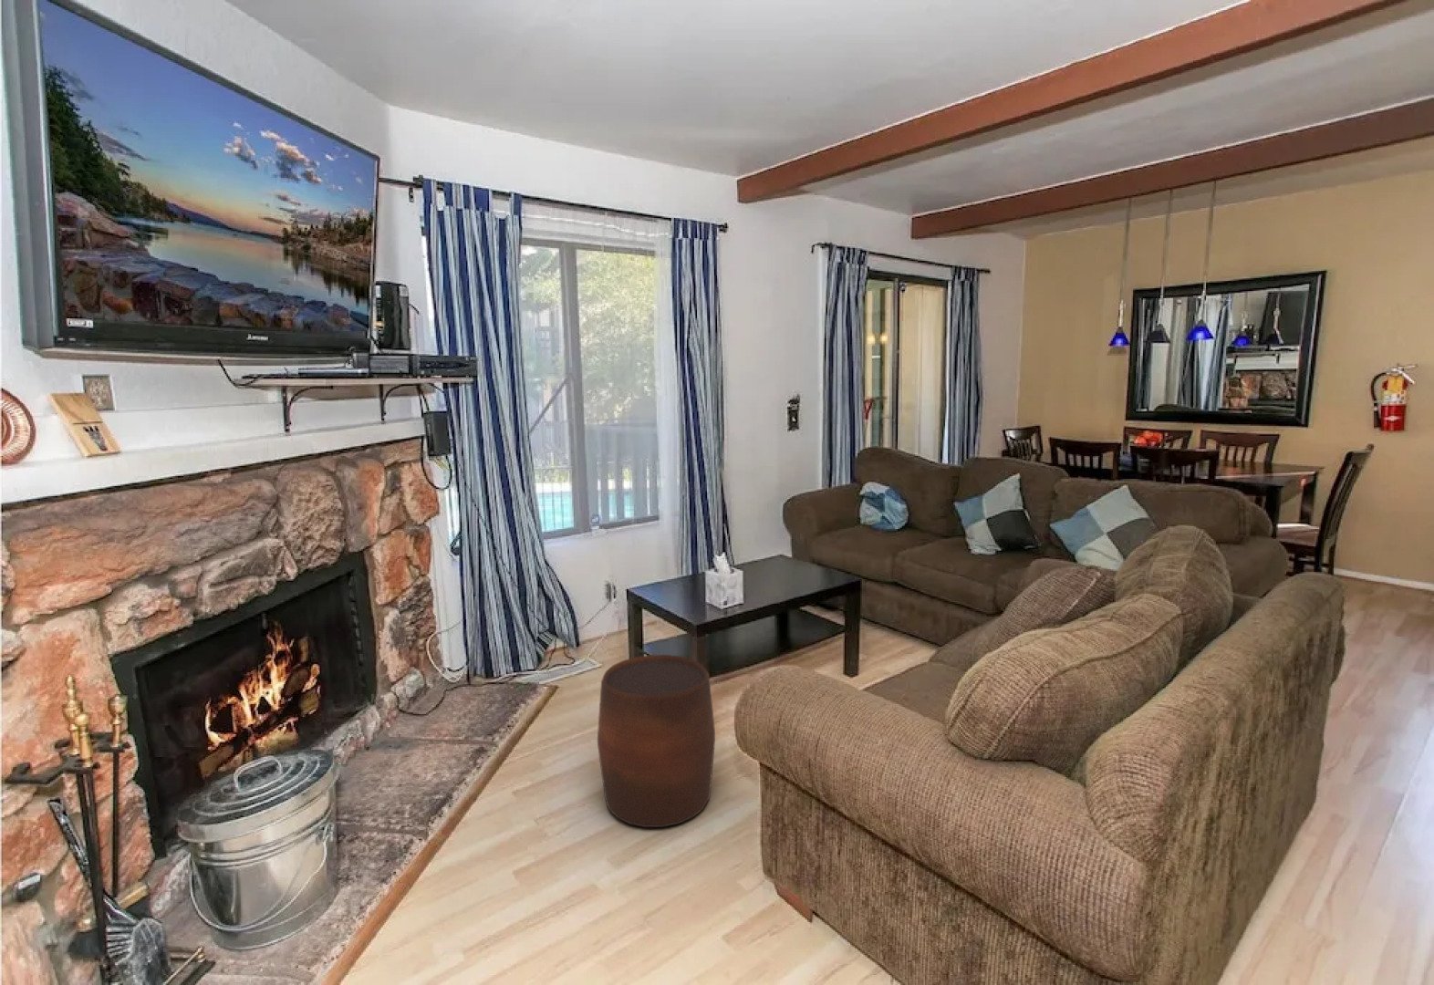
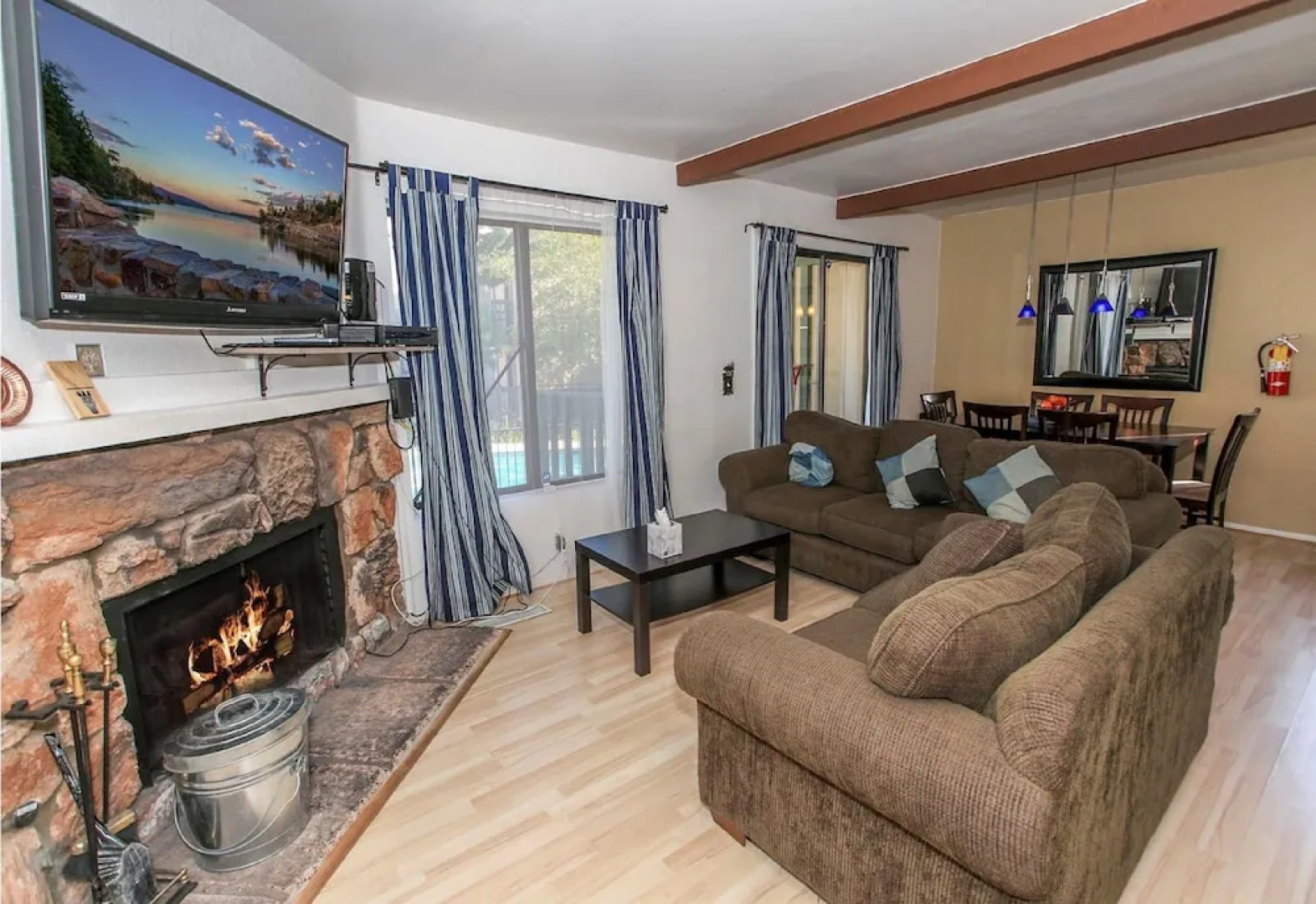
- stool [596,654,716,828]
